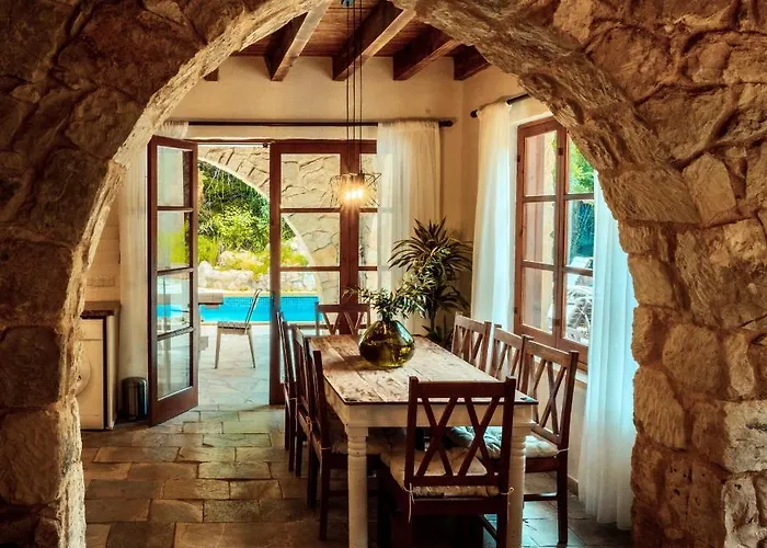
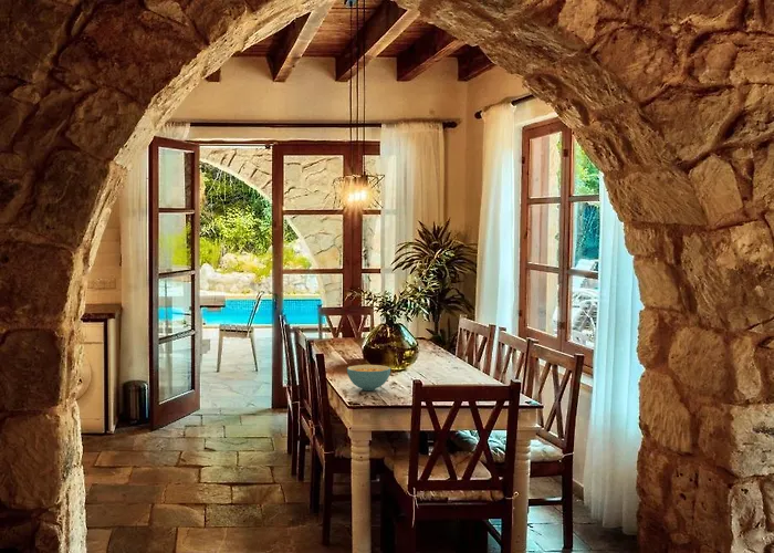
+ cereal bowl [346,364,391,392]
